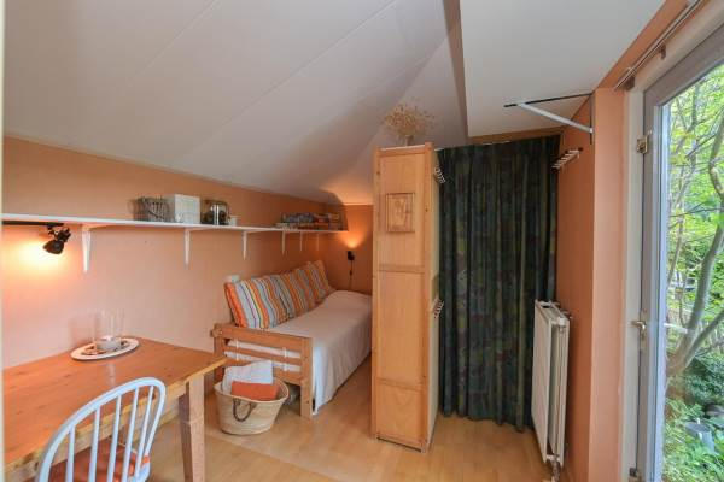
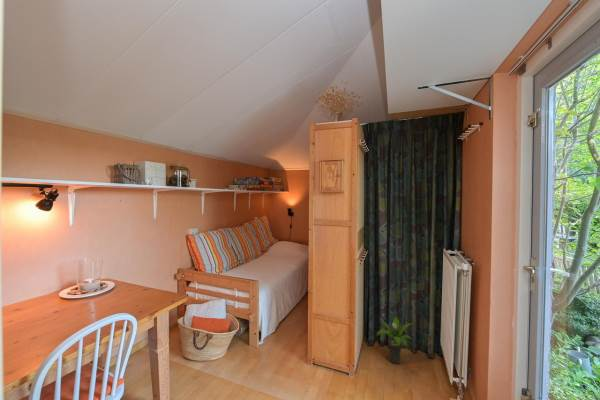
+ potted plant [376,315,414,365]
